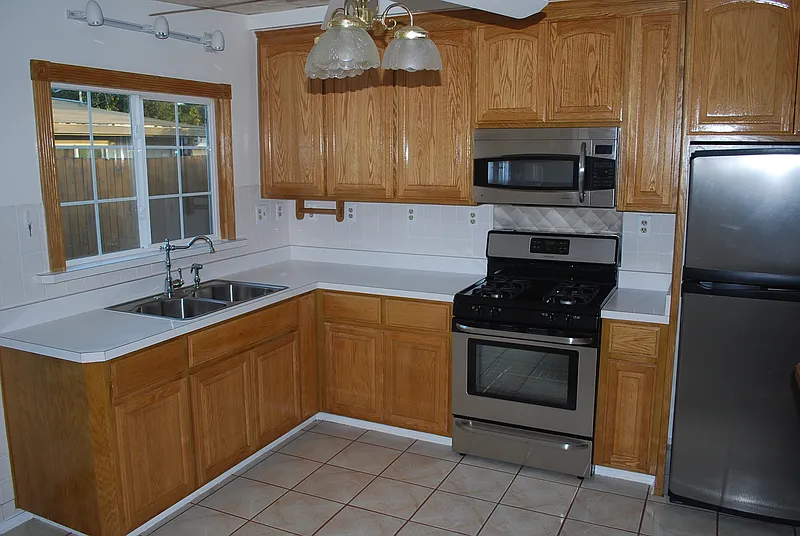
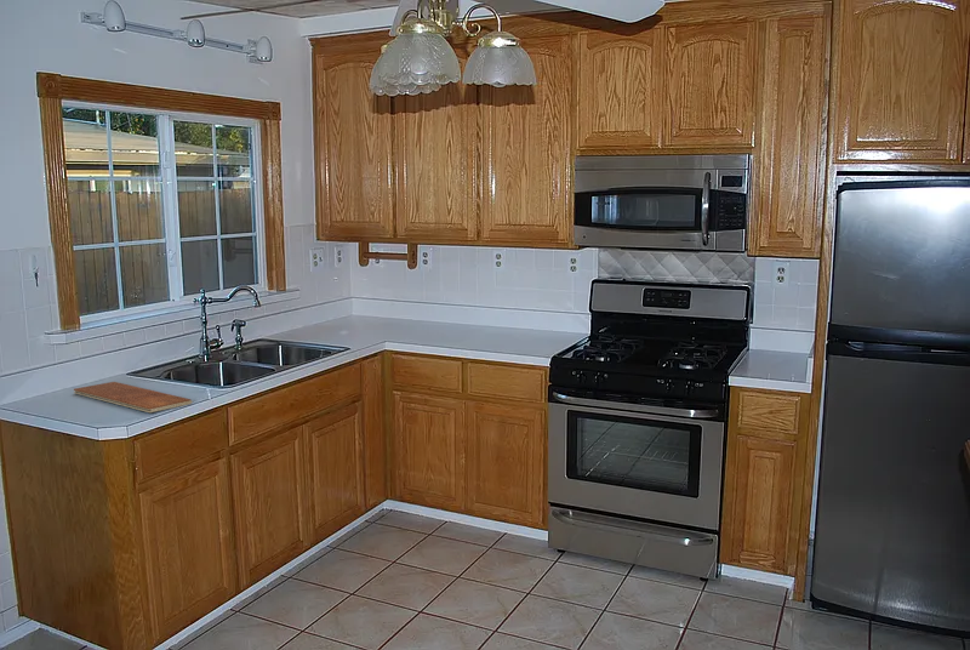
+ chopping board [73,381,194,414]
